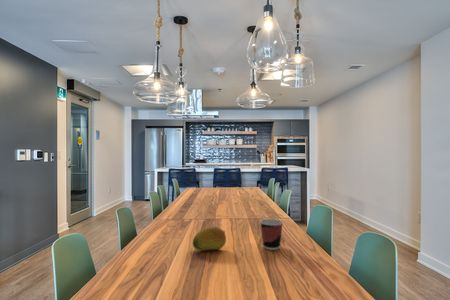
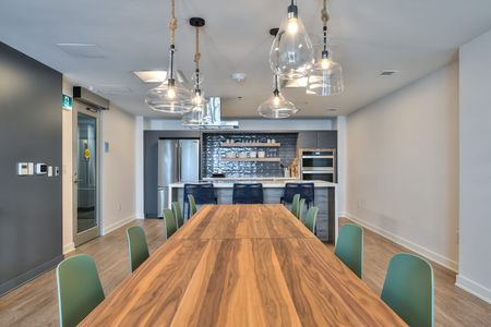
- fruit [192,226,227,251]
- cup [259,218,284,251]
